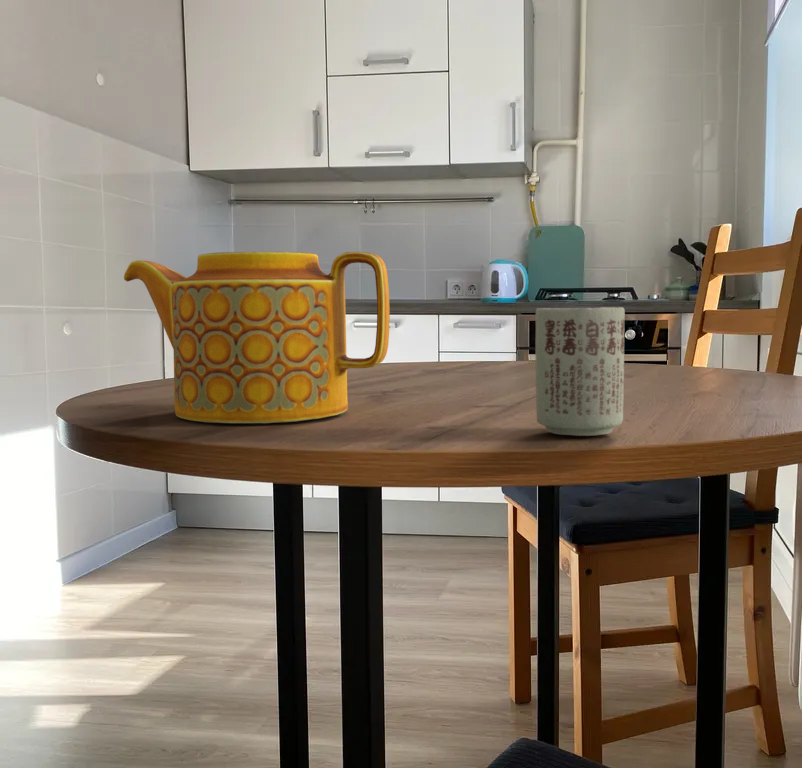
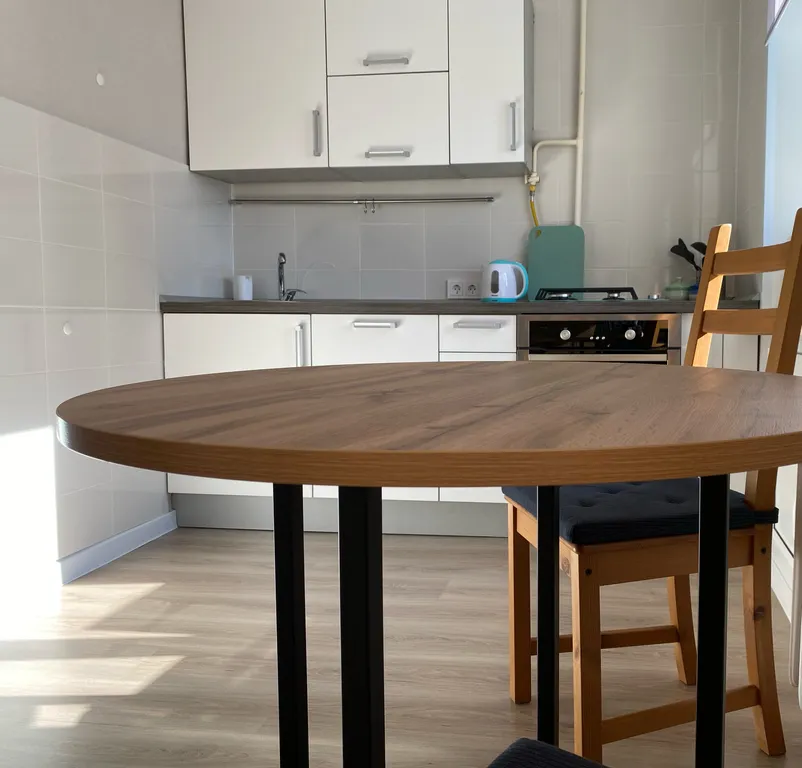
- cup [535,306,625,437]
- teapot [123,251,391,424]
